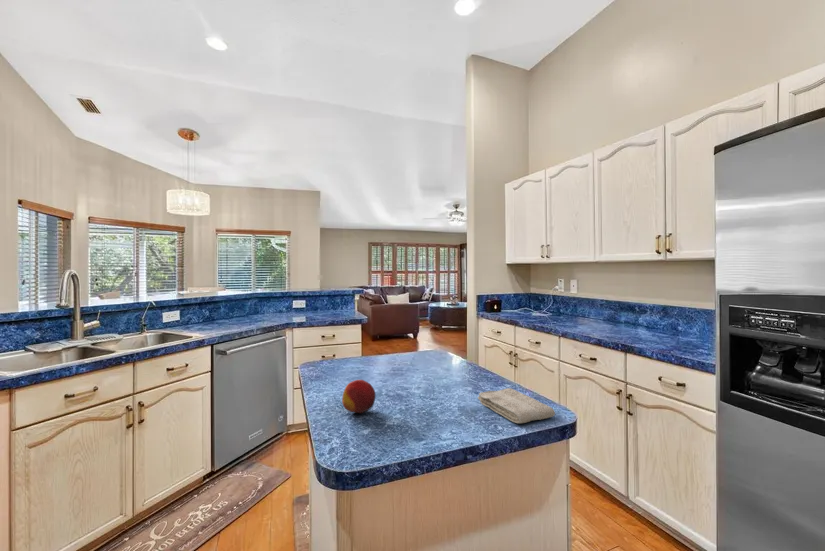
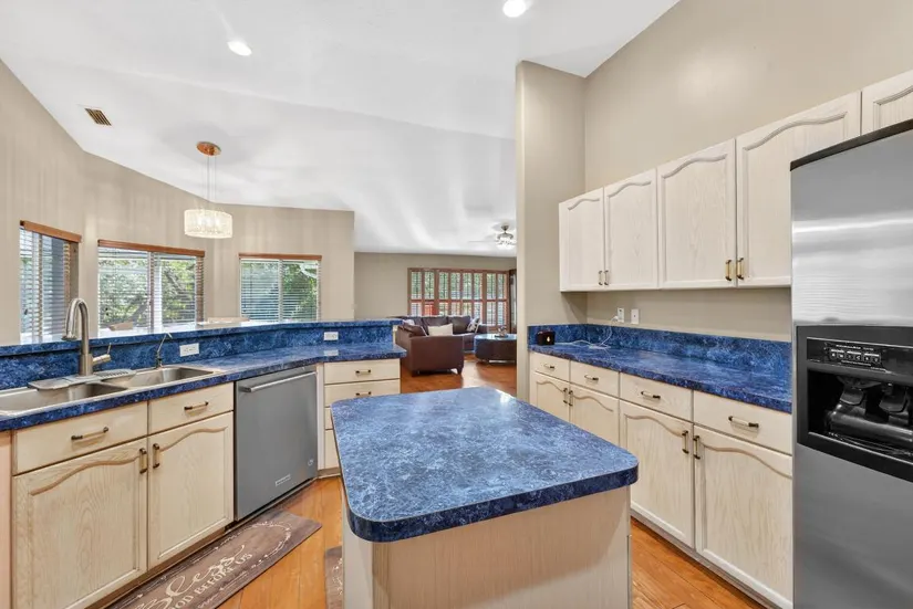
- washcloth [477,387,556,424]
- fruit [341,379,377,414]
